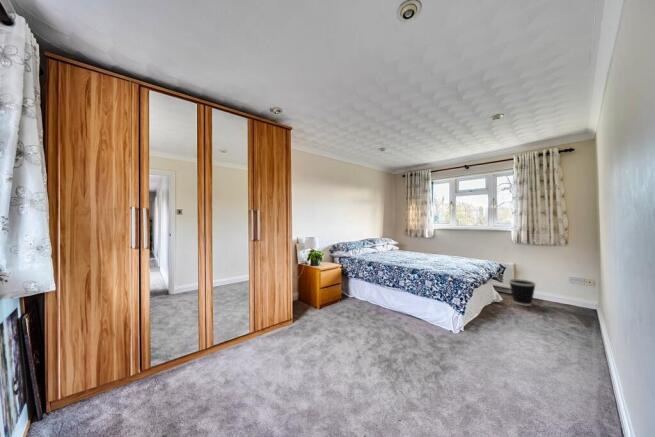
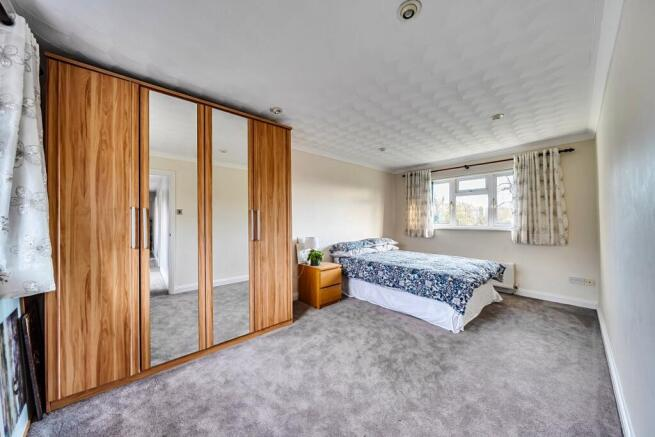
- wastebasket [508,278,537,307]
